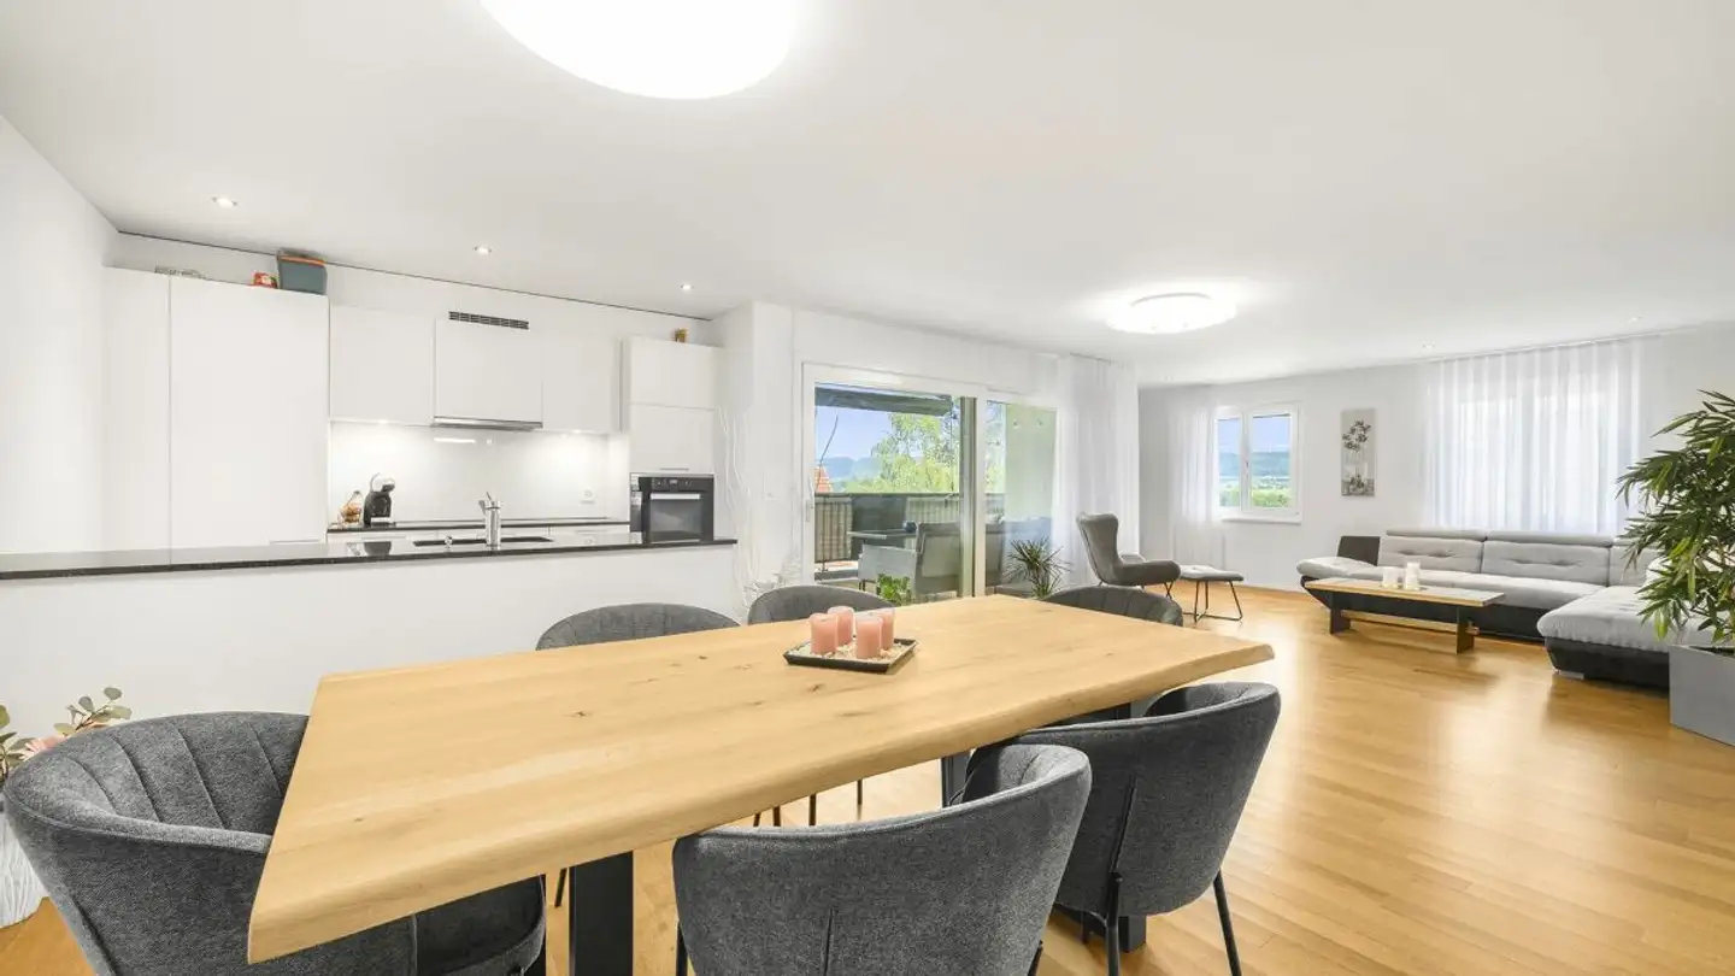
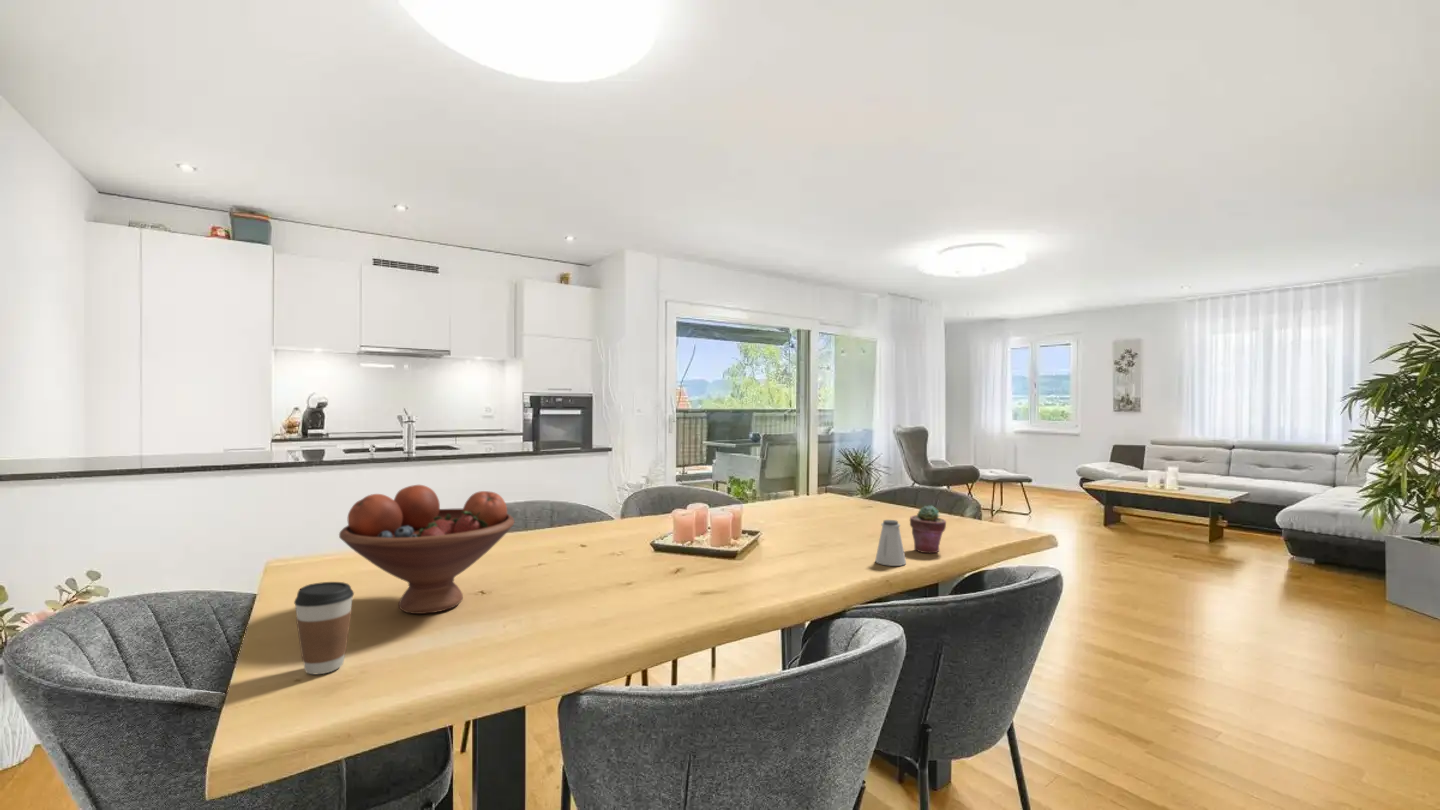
+ saltshaker [874,519,907,567]
+ coffee cup [293,581,355,675]
+ fruit bowl [338,484,515,615]
+ potted succulent [909,504,947,554]
